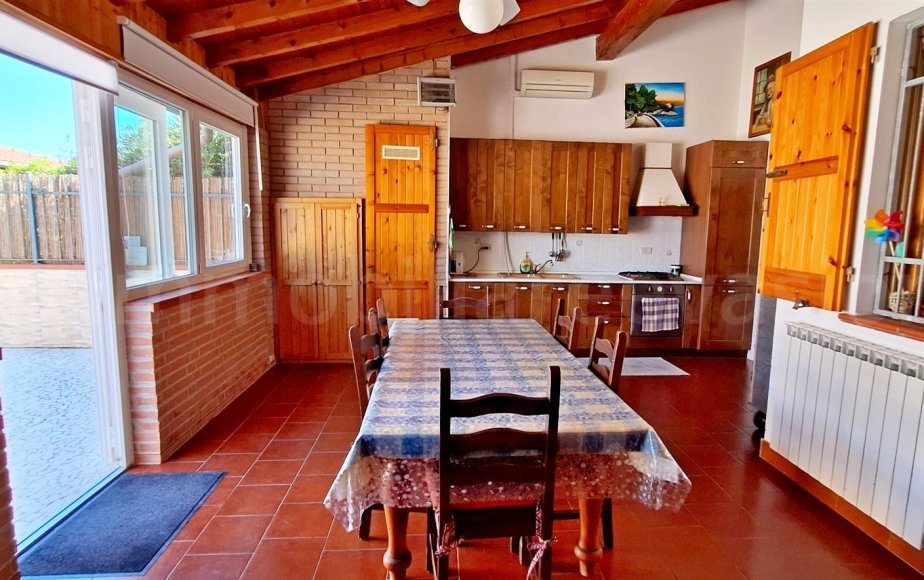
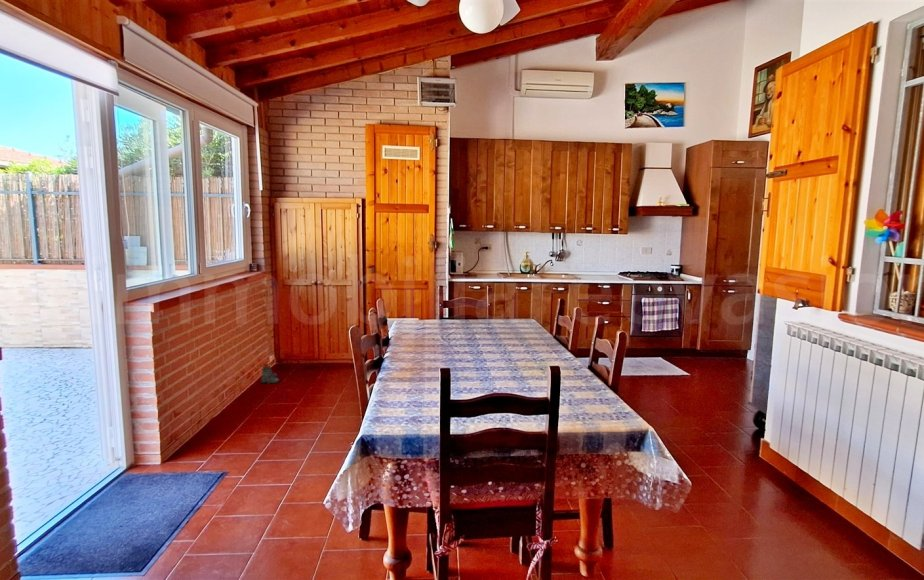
+ boots [260,365,280,385]
